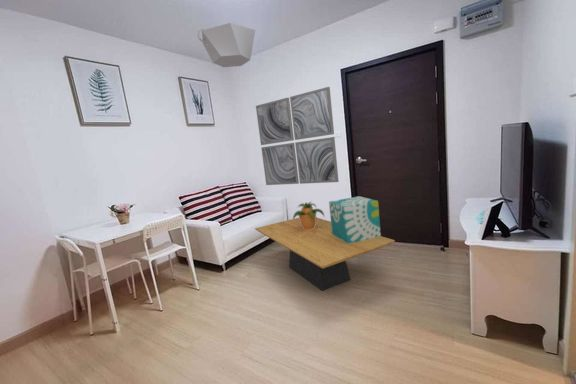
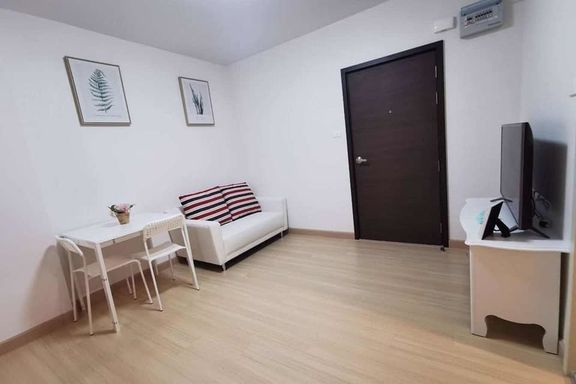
- ceiling light [197,22,256,68]
- potted plant [292,201,326,230]
- coffee table [254,217,396,291]
- wall art [255,86,340,186]
- decorative box [328,195,382,244]
